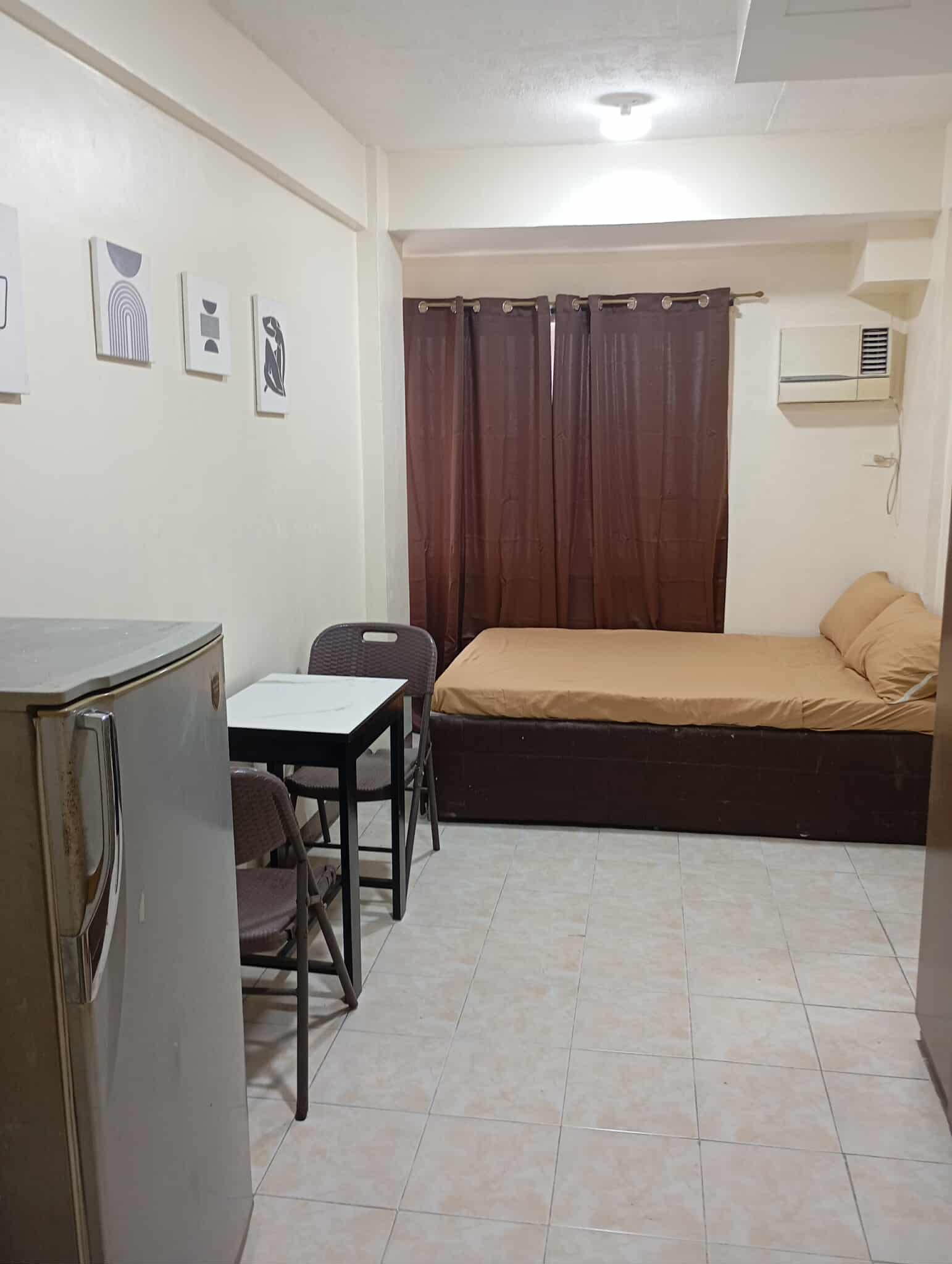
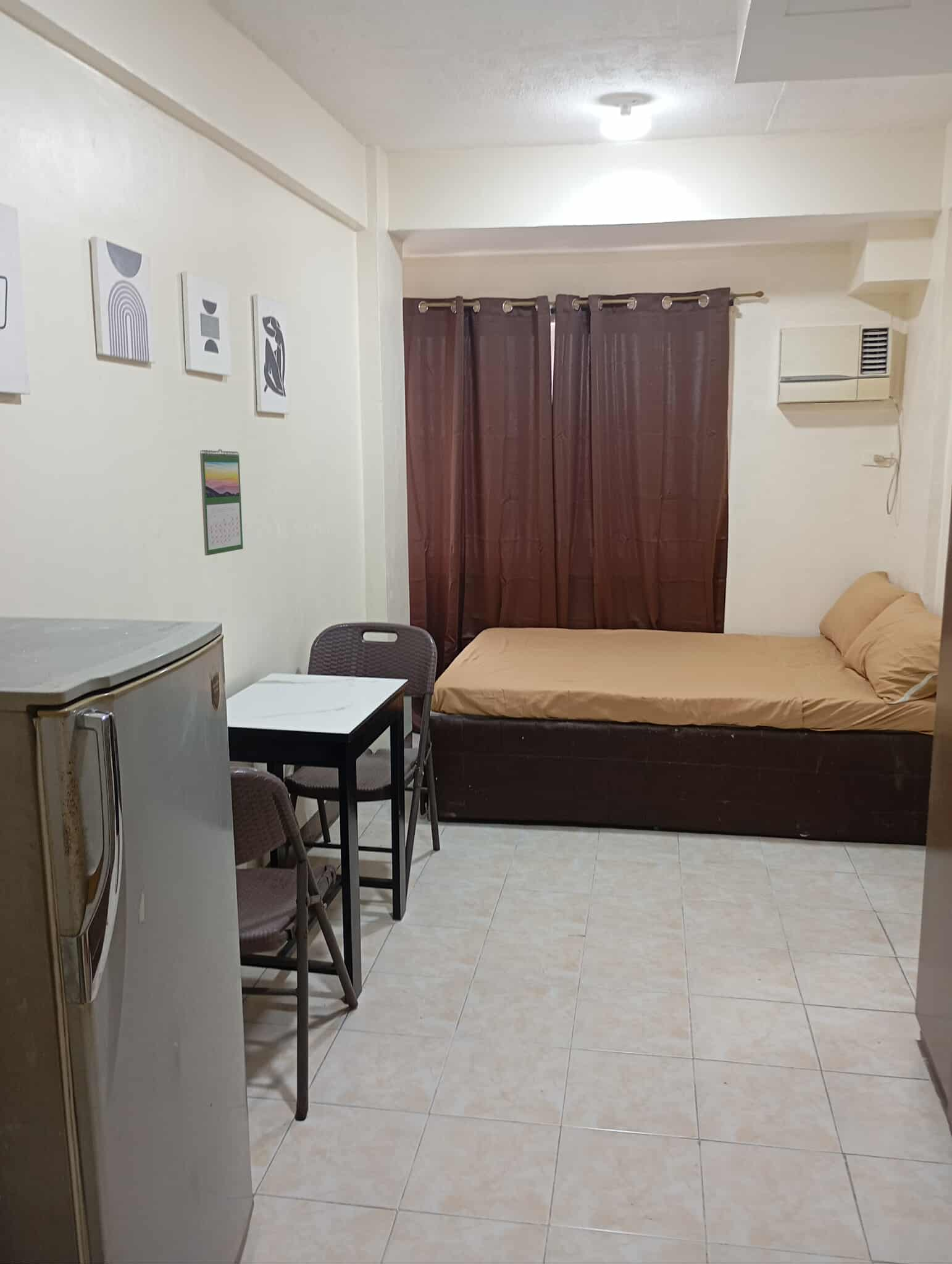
+ calendar [199,448,244,556]
